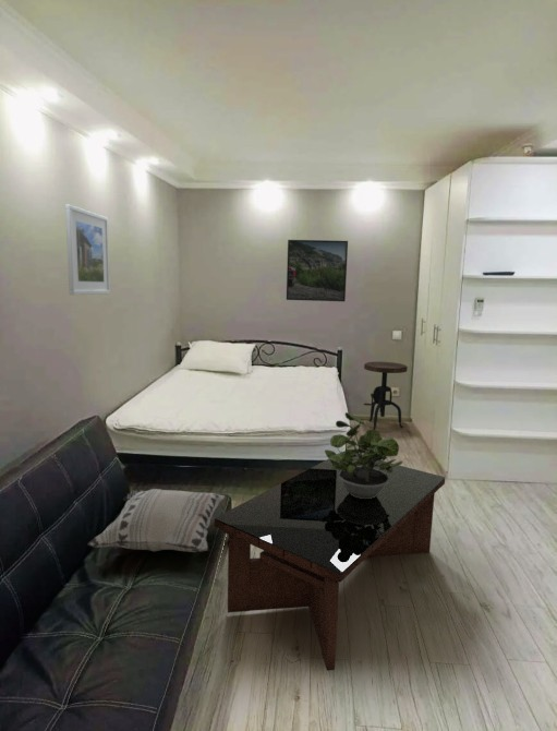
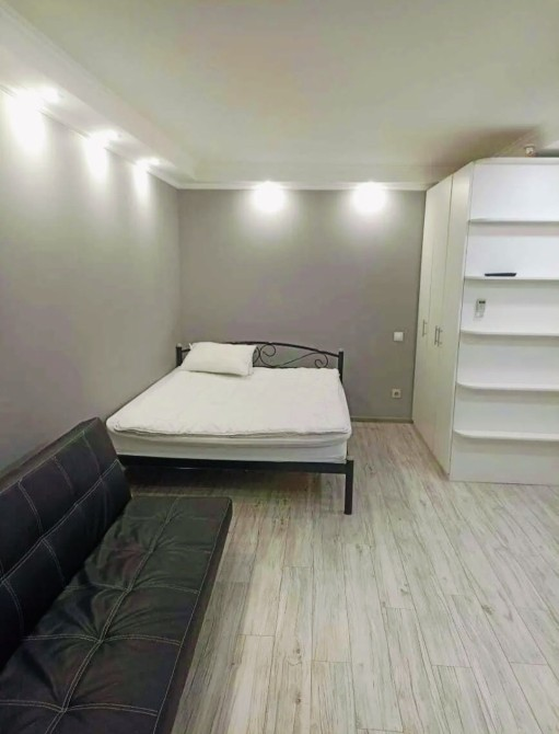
- decorative pillow [87,488,227,553]
- potted plant [324,411,403,499]
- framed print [64,203,111,296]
- side table [363,361,409,430]
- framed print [286,239,349,302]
- coffee table [214,450,446,671]
